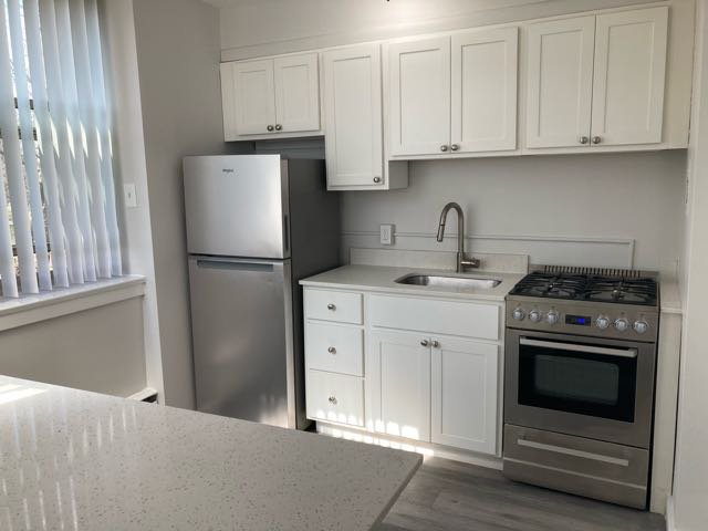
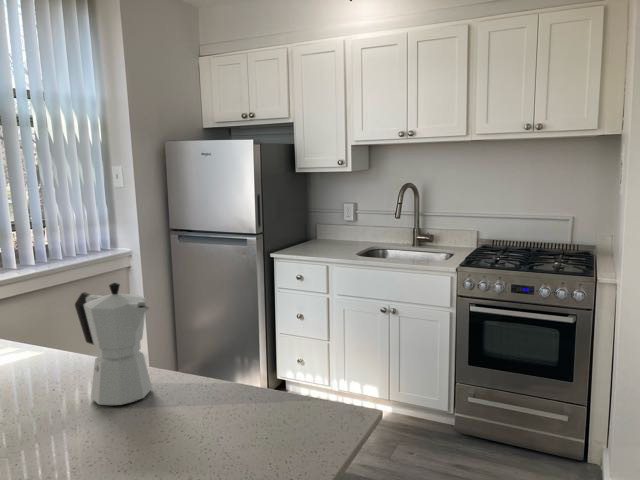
+ moka pot [74,282,153,406]
